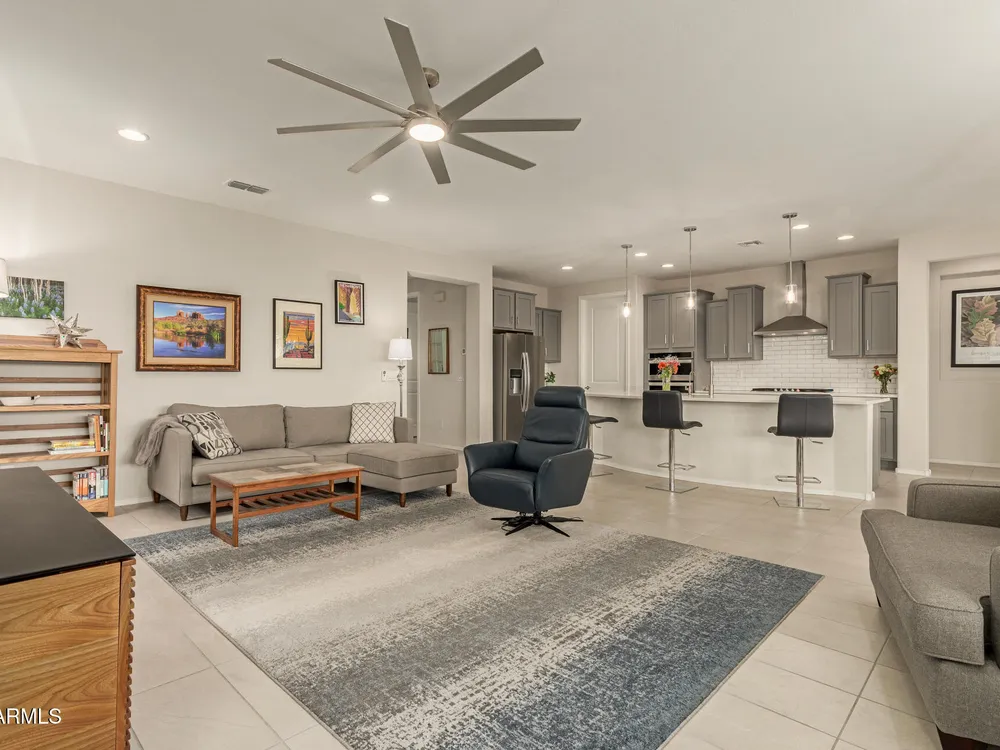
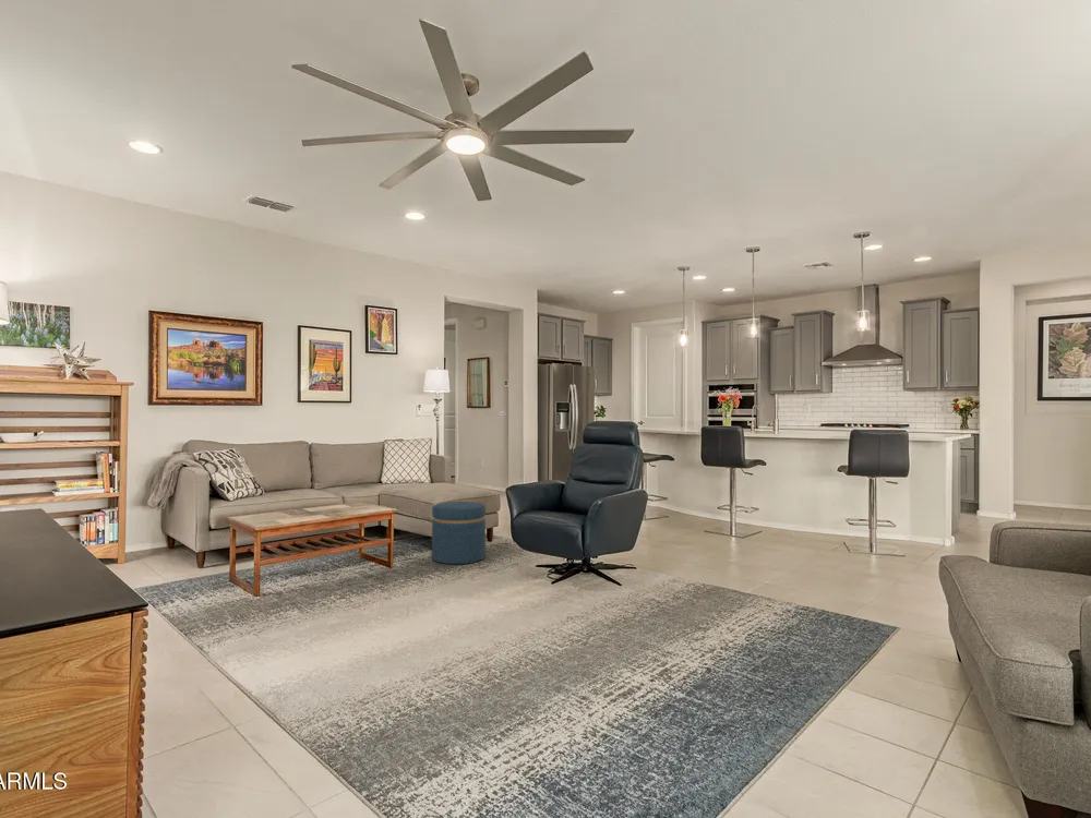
+ ottoman [431,501,487,565]
